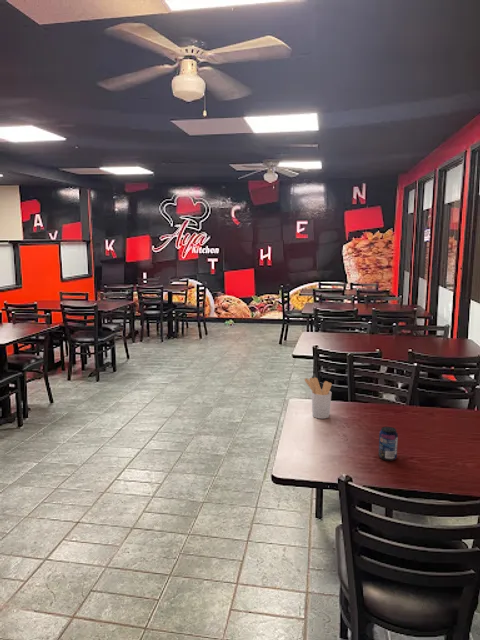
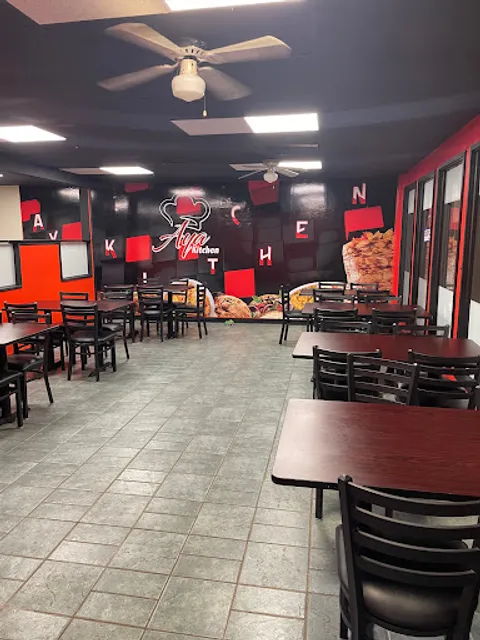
- beverage can [378,426,399,462]
- utensil holder [304,376,333,420]
